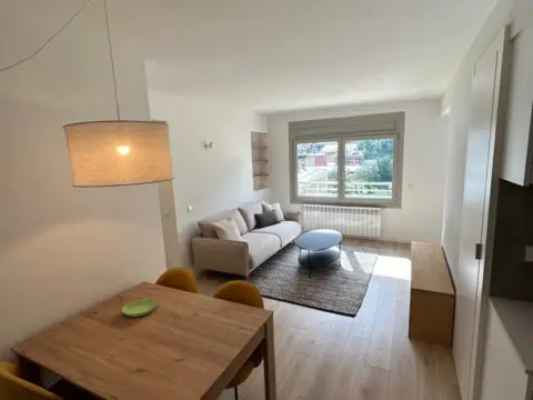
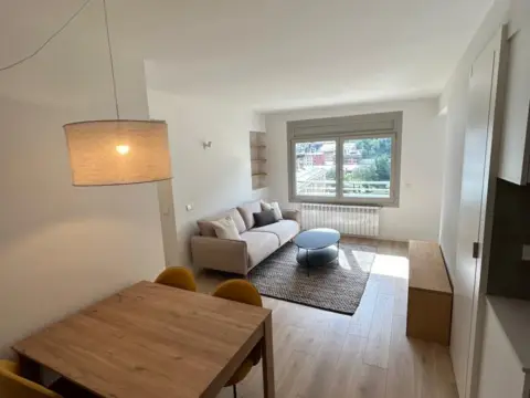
- saucer [121,297,159,318]
